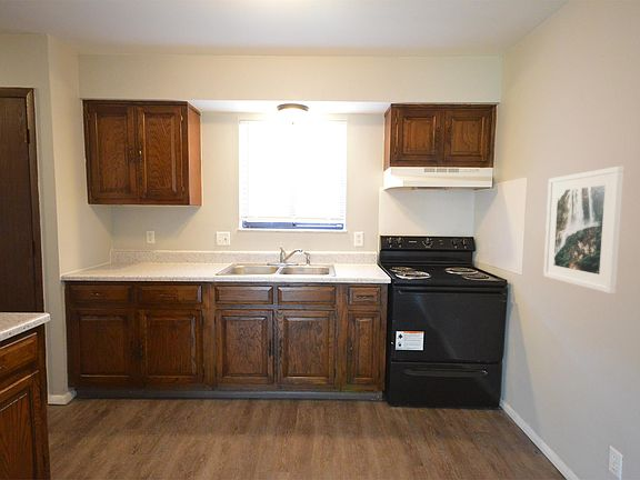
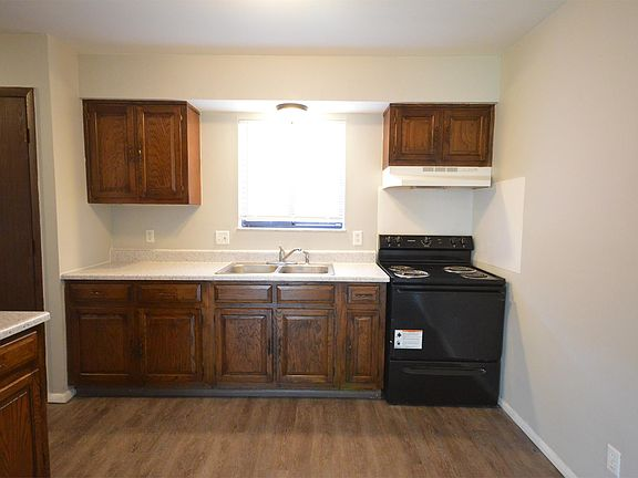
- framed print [542,166,626,294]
